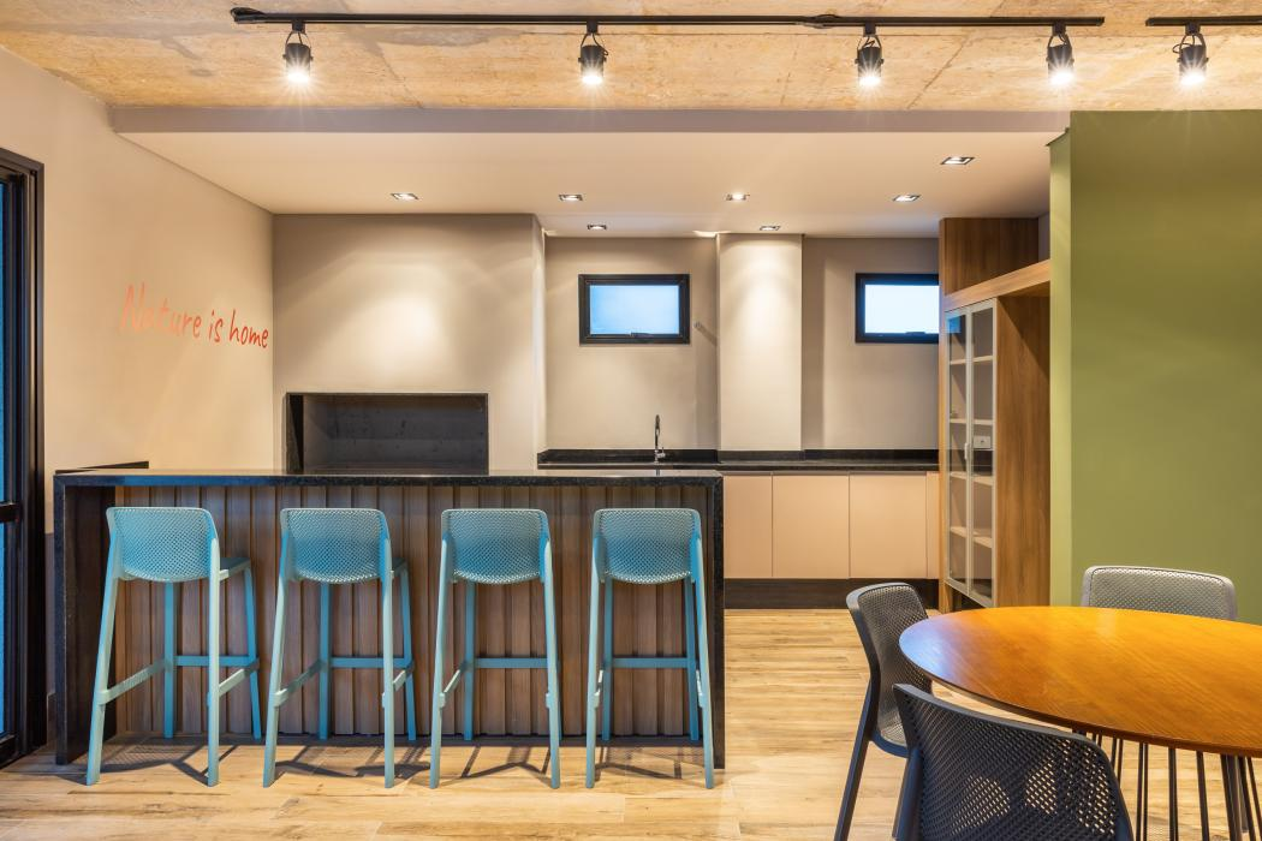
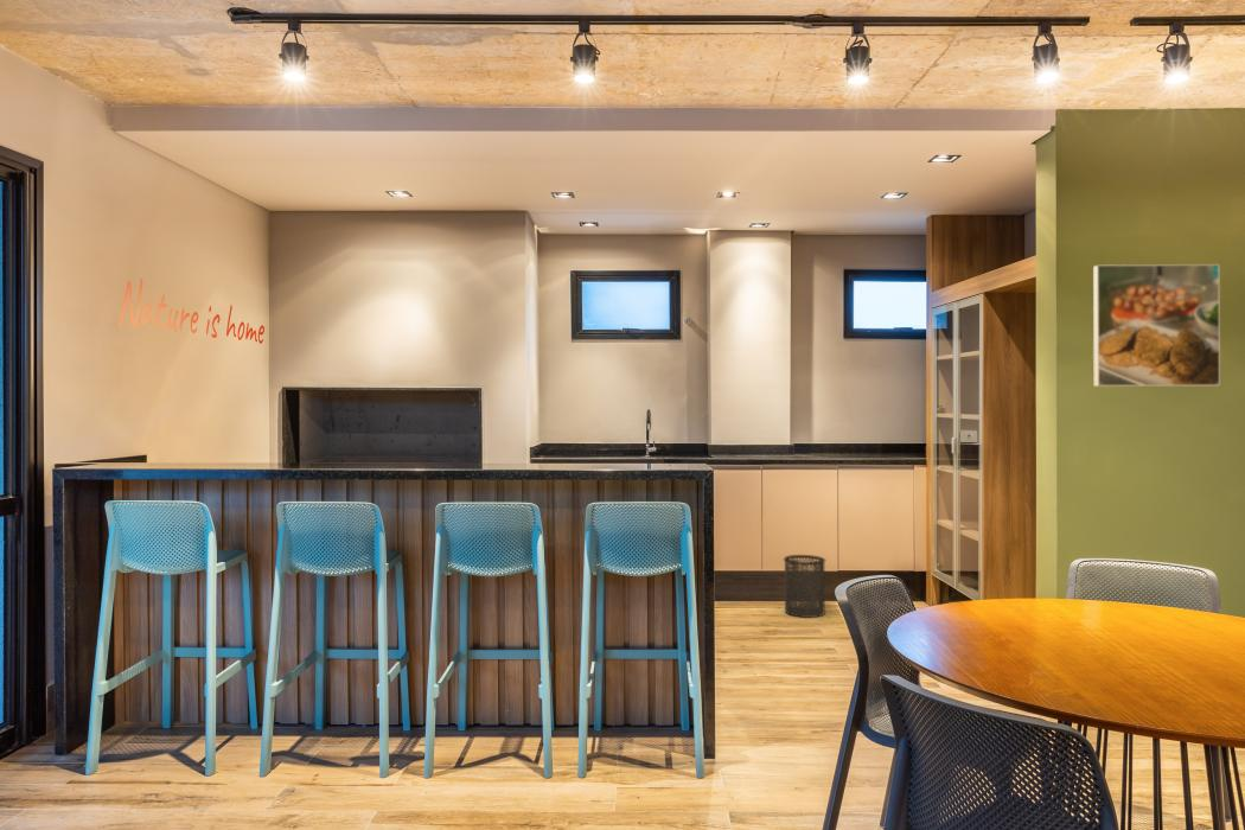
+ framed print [1092,263,1221,388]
+ trash can [783,554,826,619]
